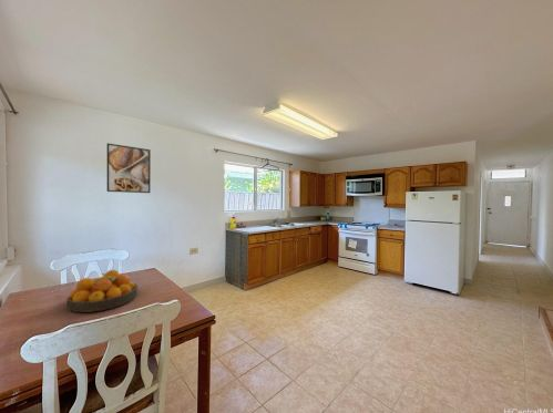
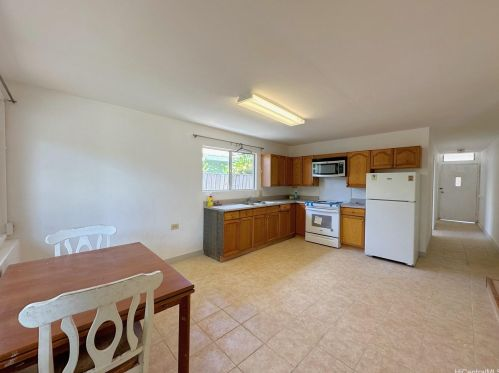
- fruit bowl [65,269,139,313]
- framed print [106,142,152,194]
